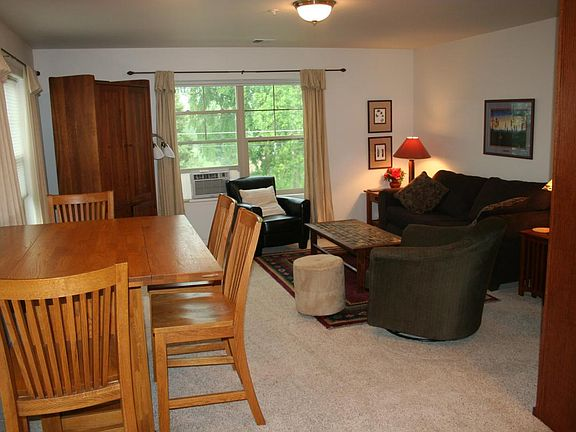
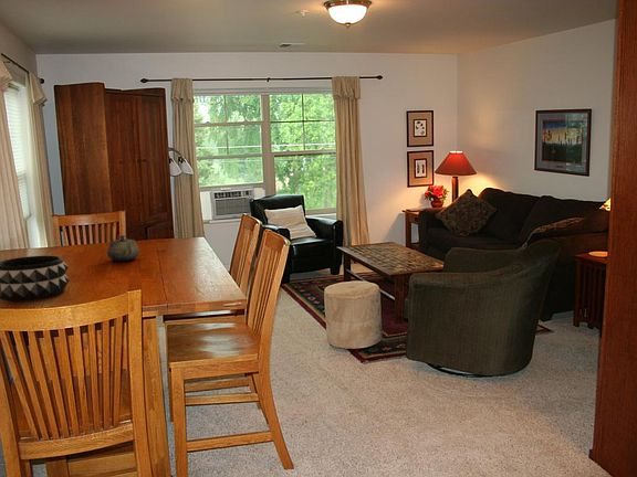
+ decorative bowl [0,255,71,301]
+ teapot [106,234,140,262]
